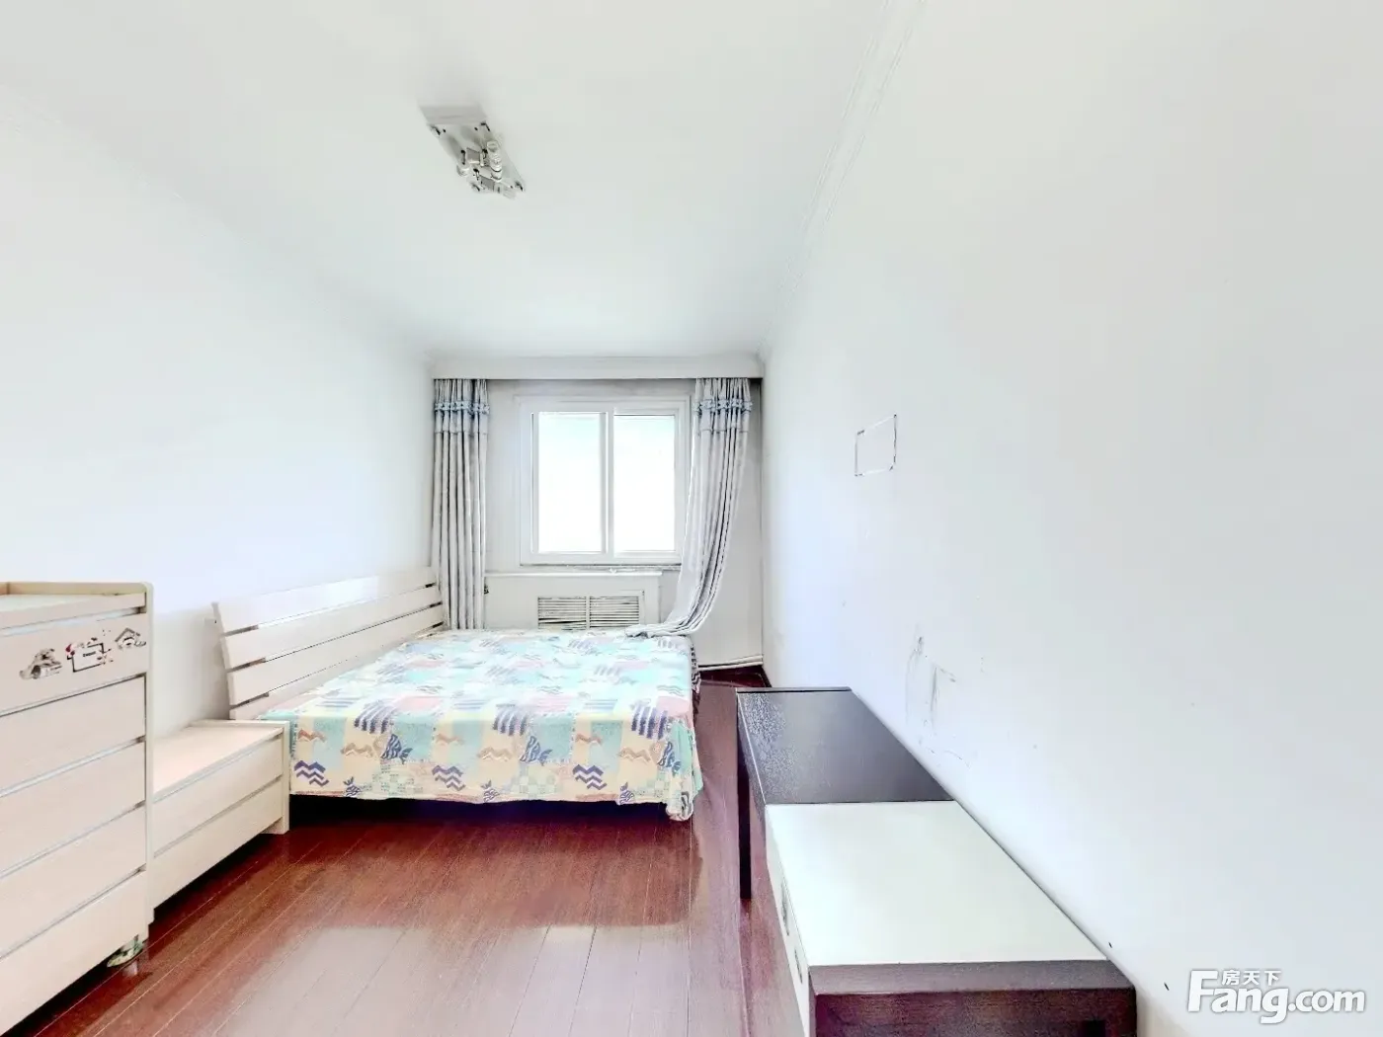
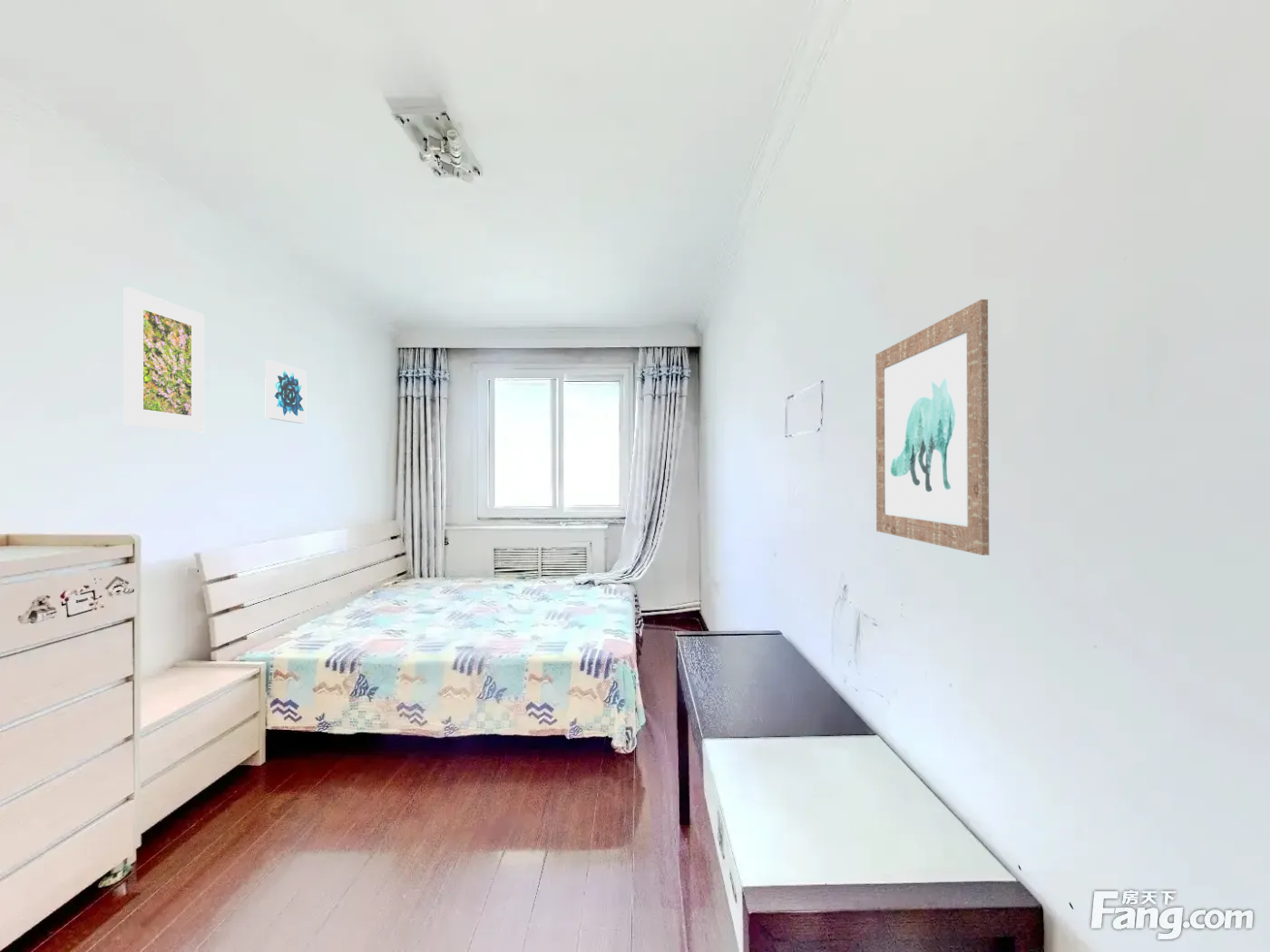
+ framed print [123,287,205,432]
+ wall art [874,298,990,556]
+ wall art [264,360,307,424]
